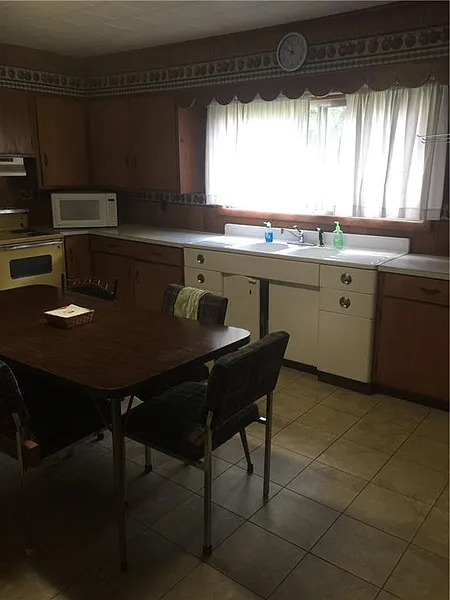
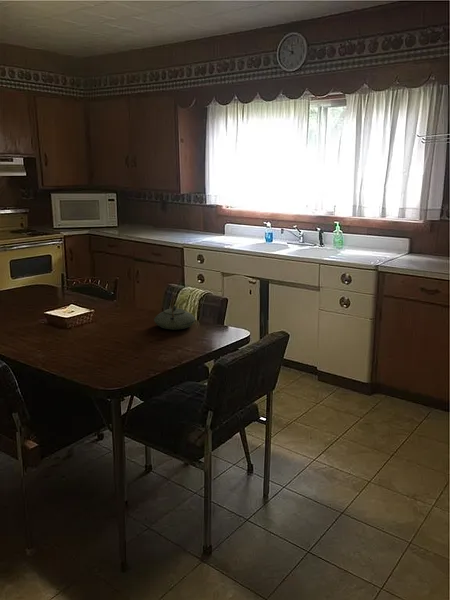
+ teapot [153,293,196,331]
